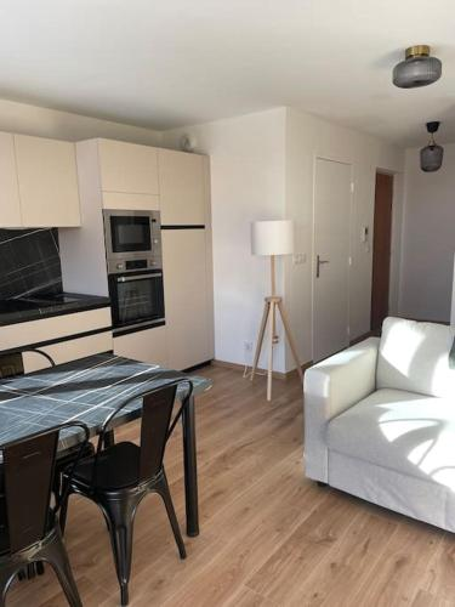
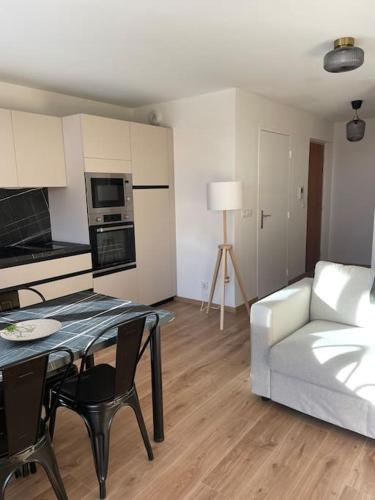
+ plate [0,318,63,342]
